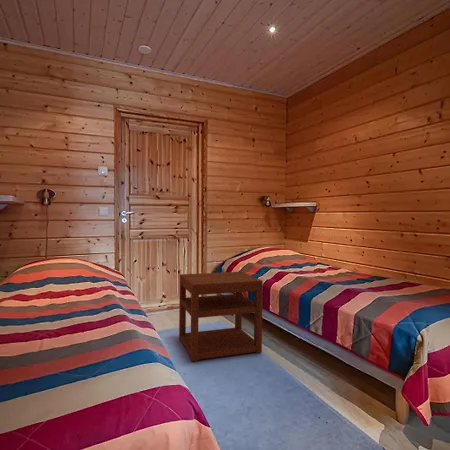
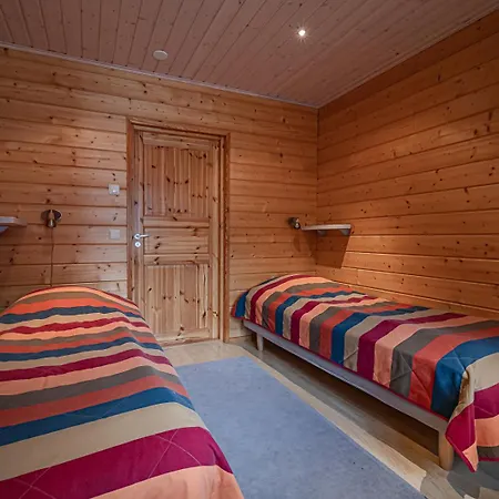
- nightstand [178,271,264,363]
